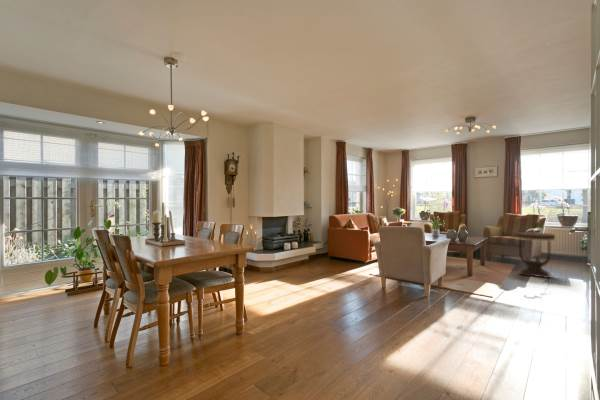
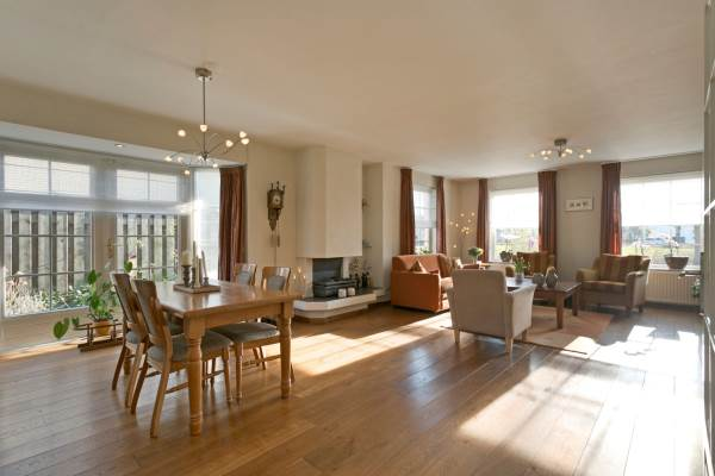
- side table [514,231,556,279]
